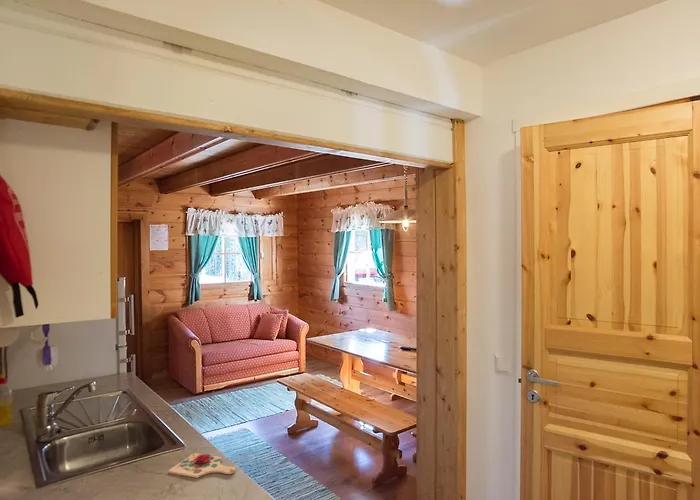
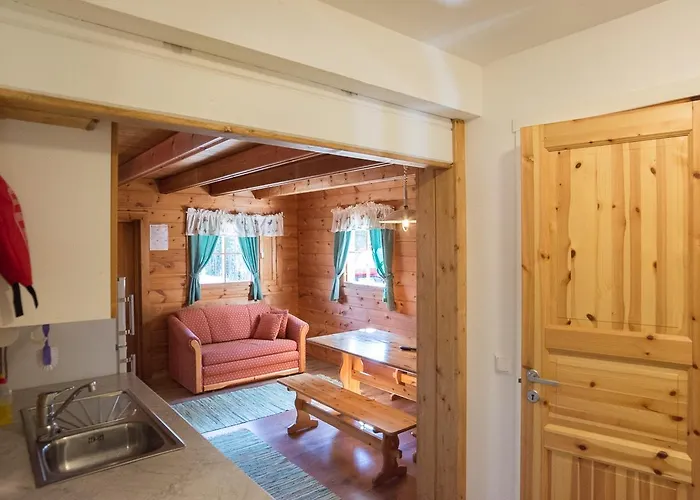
- cutting board [168,450,236,479]
